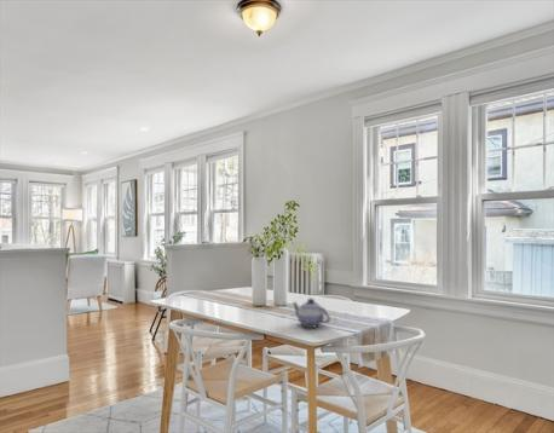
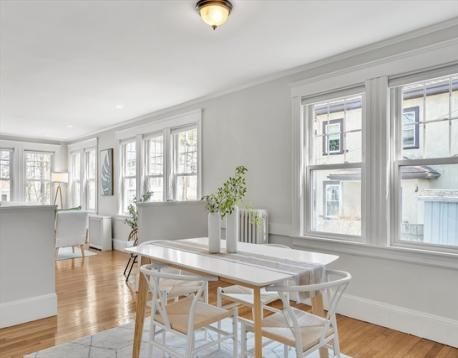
- teapot [290,298,331,329]
